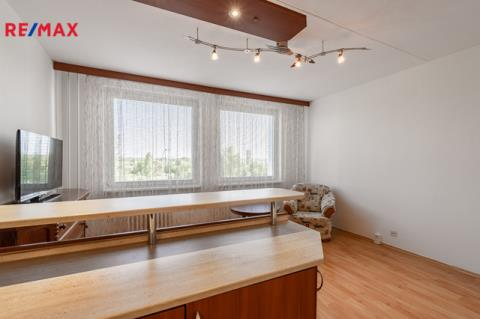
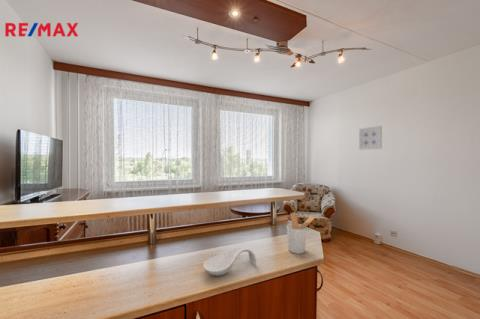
+ spoon rest [202,246,257,277]
+ utensil holder [286,211,316,255]
+ wall art [358,125,383,151]
